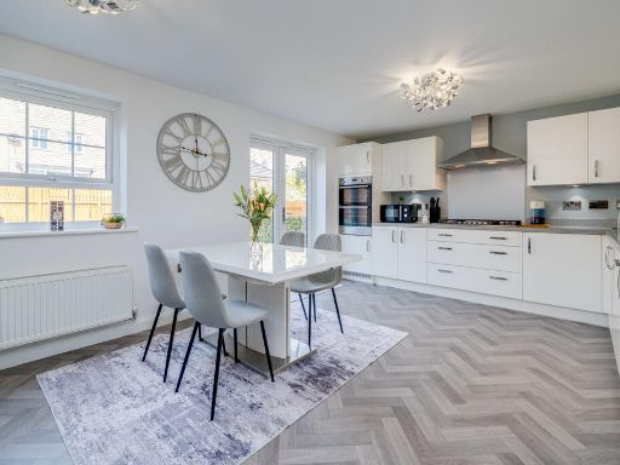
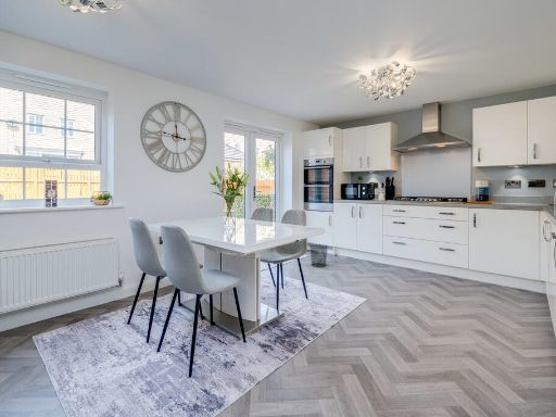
+ waste bin [309,244,329,268]
